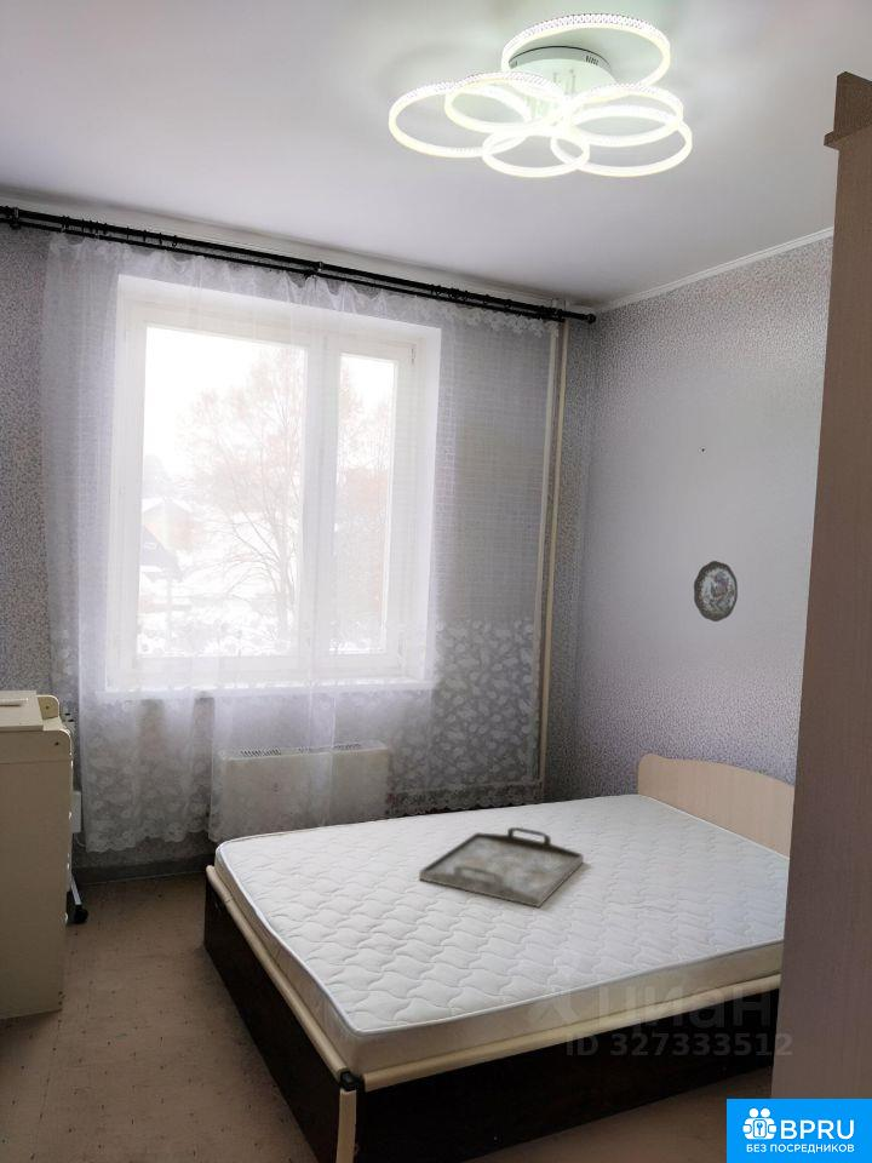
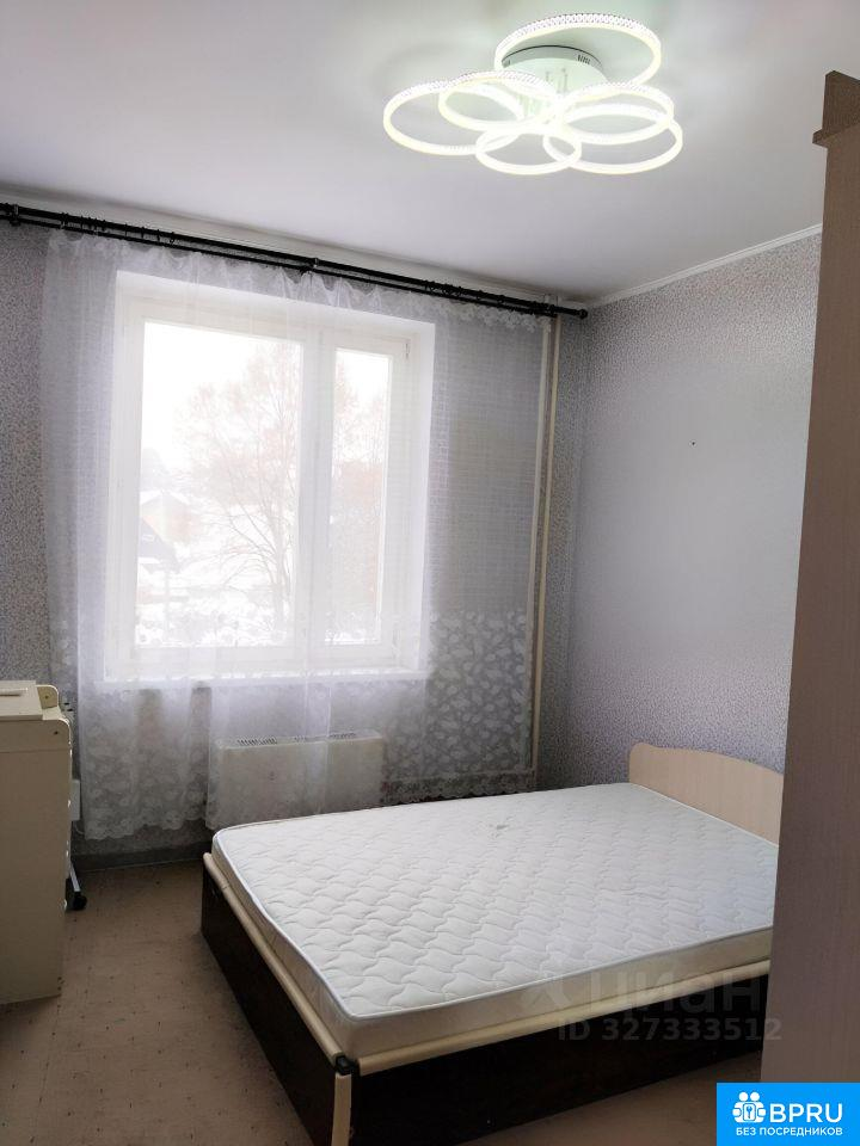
- serving tray [418,826,585,909]
- decorative plate [693,560,739,623]
